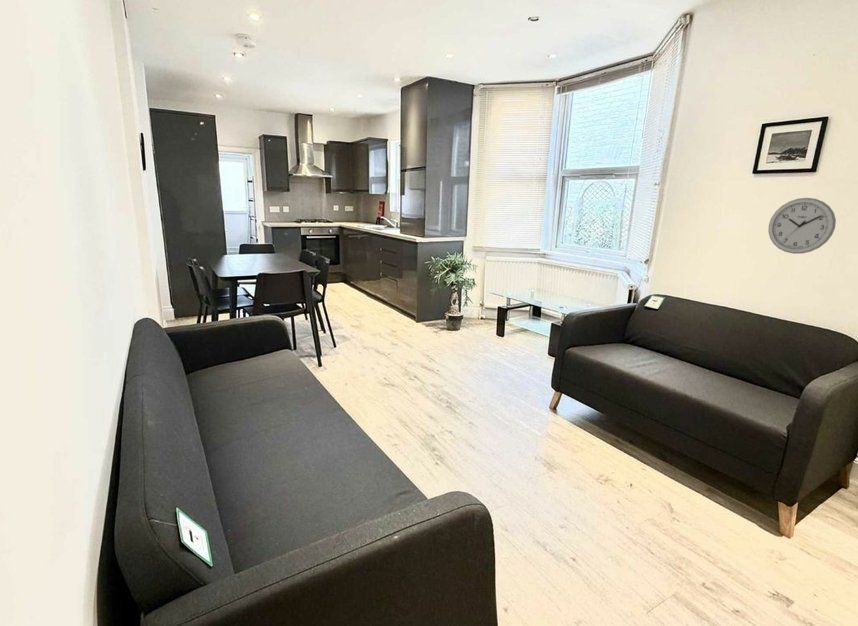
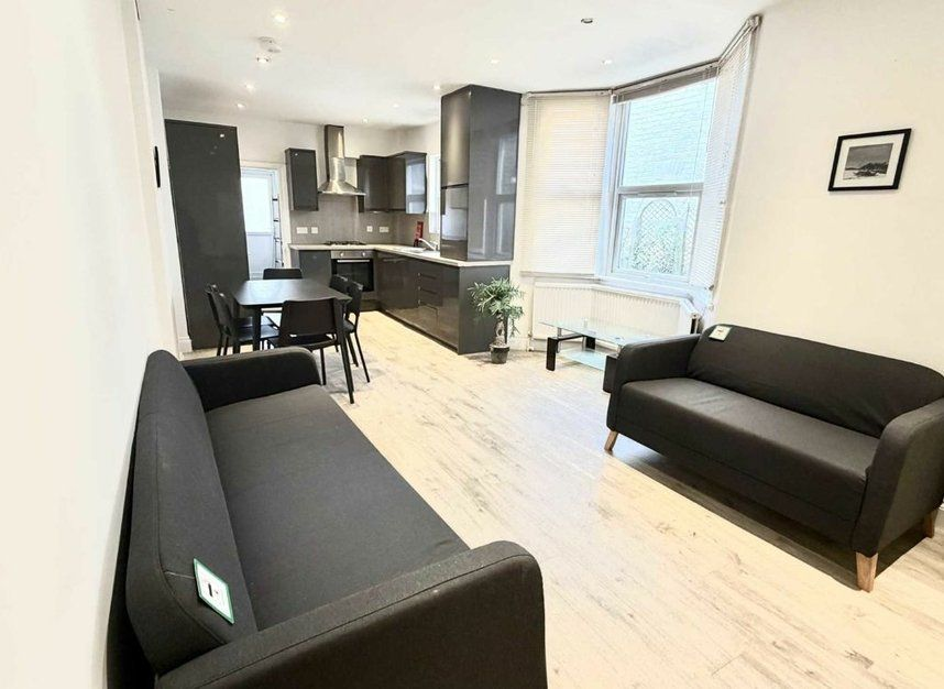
- wall clock [767,197,837,255]
